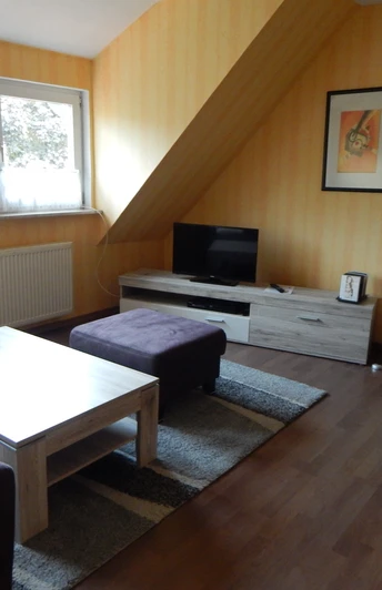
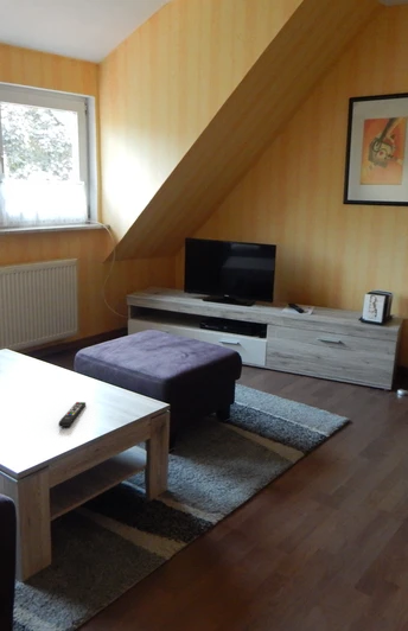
+ remote control [57,401,87,428]
